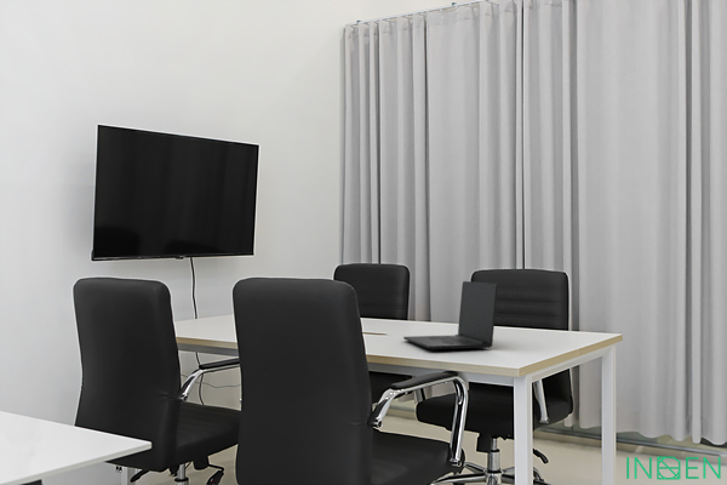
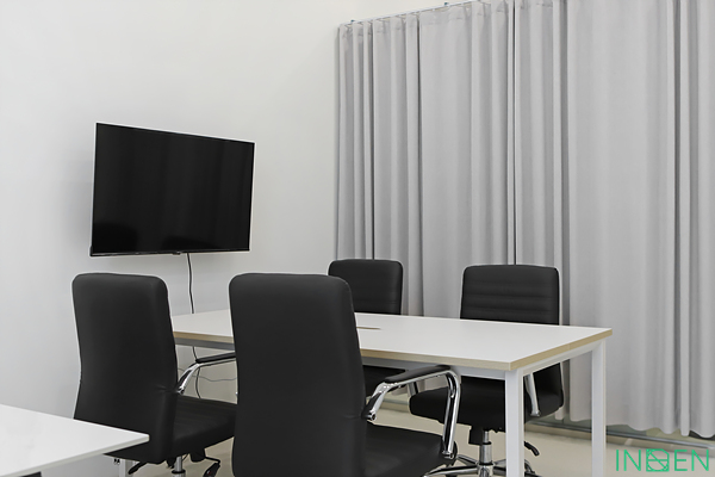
- laptop [402,280,499,350]
